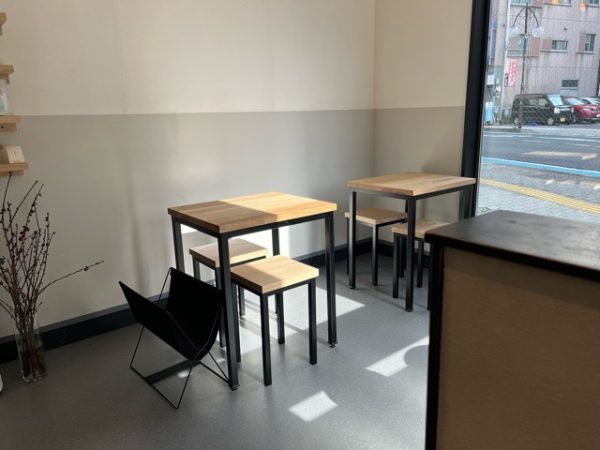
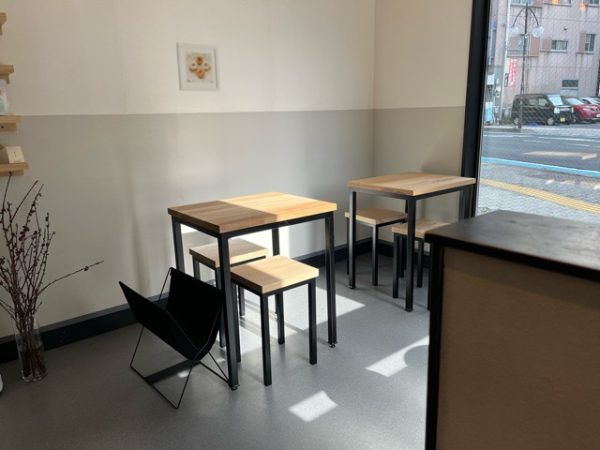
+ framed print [175,42,221,92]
